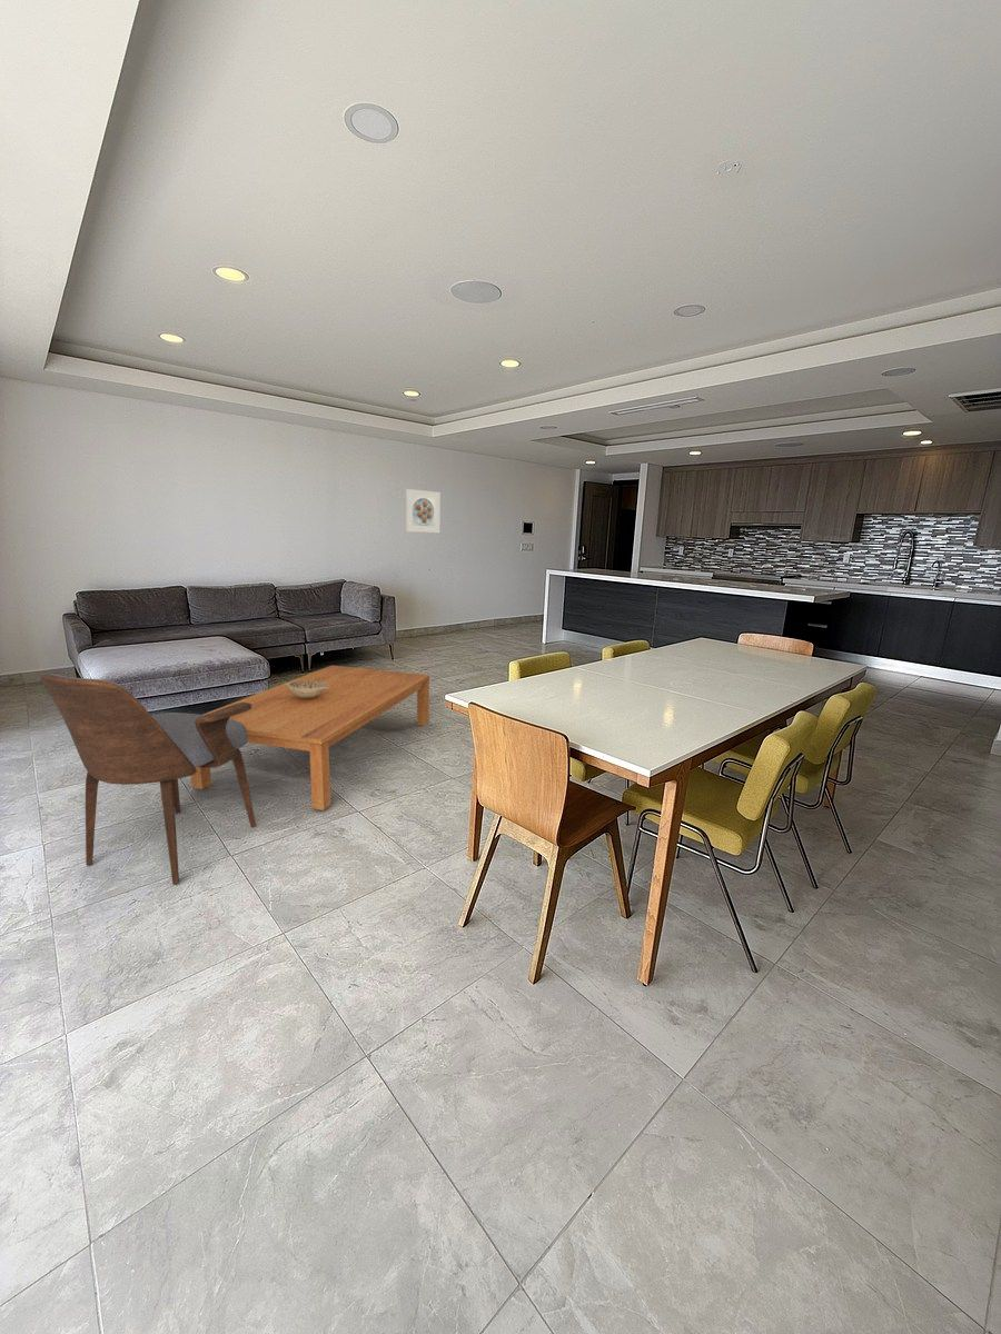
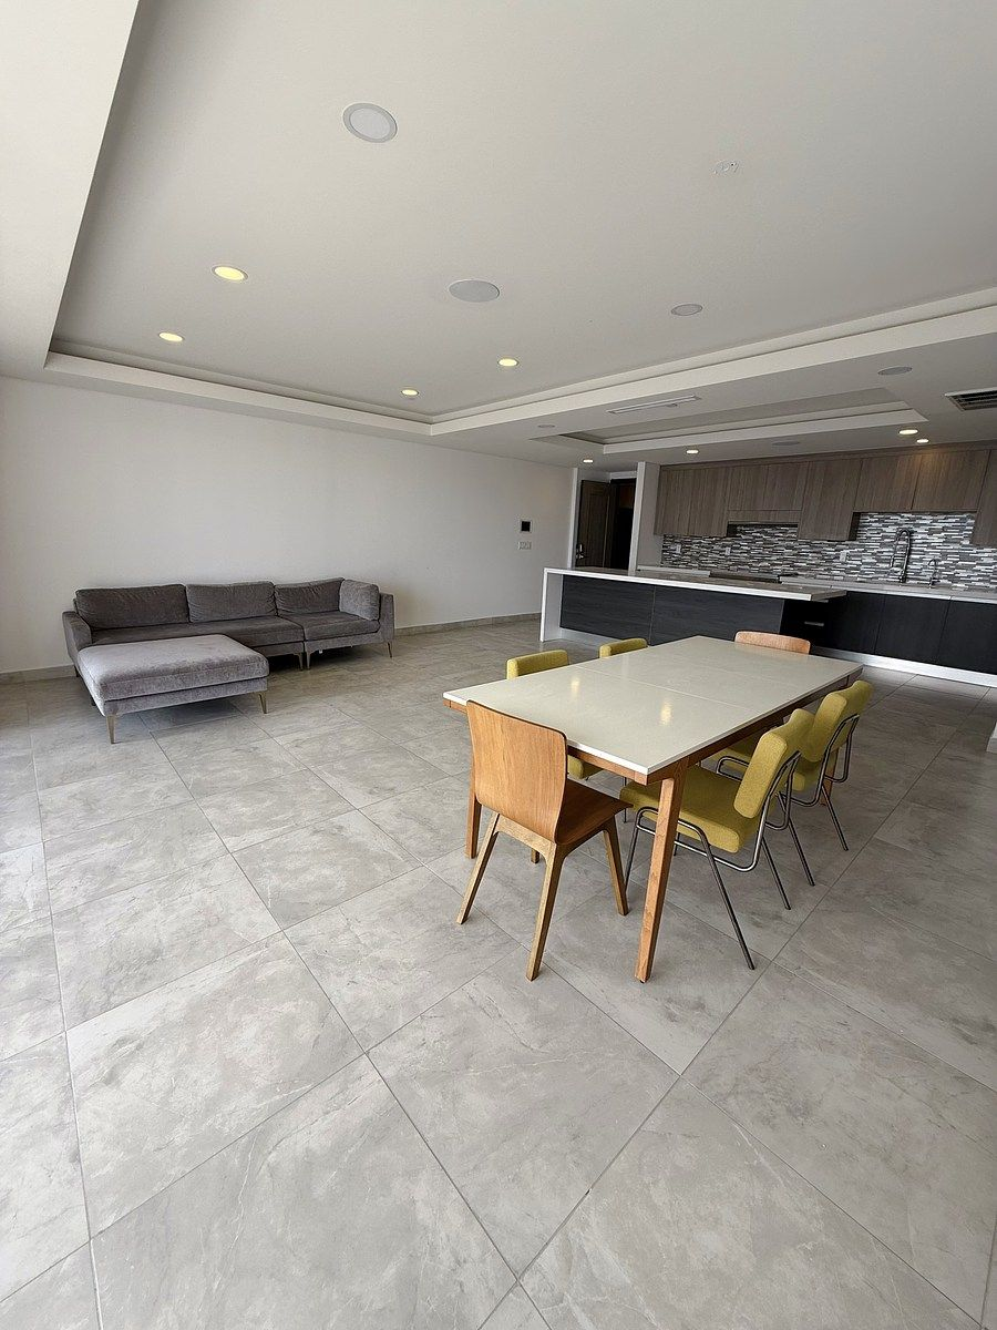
- armchair [40,673,257,886]
- coffee table [190,665,430,812]
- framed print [405,488,442,534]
- decorative bowl [284,681,329,699]
